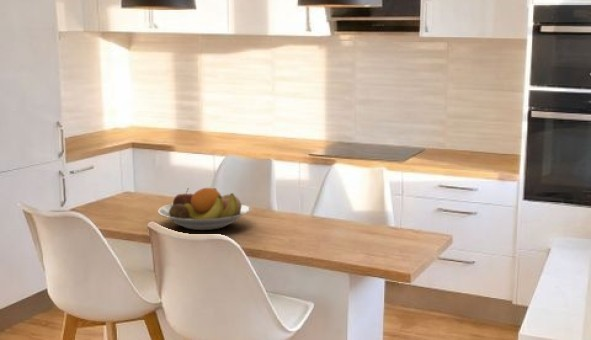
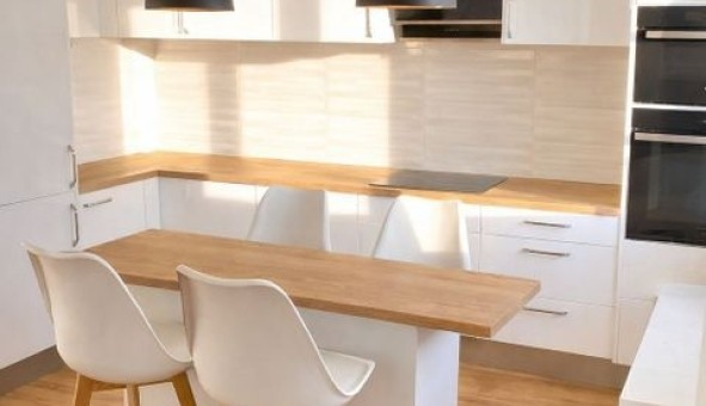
- fruit bowl [157,187,252,231]
